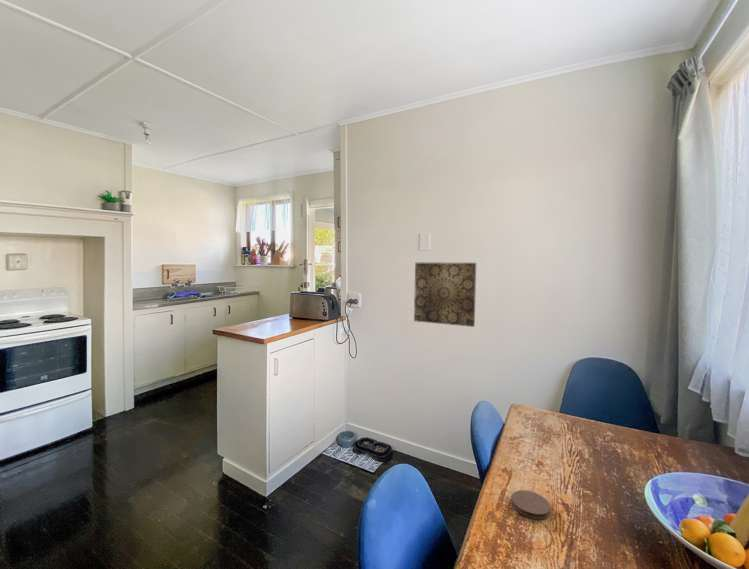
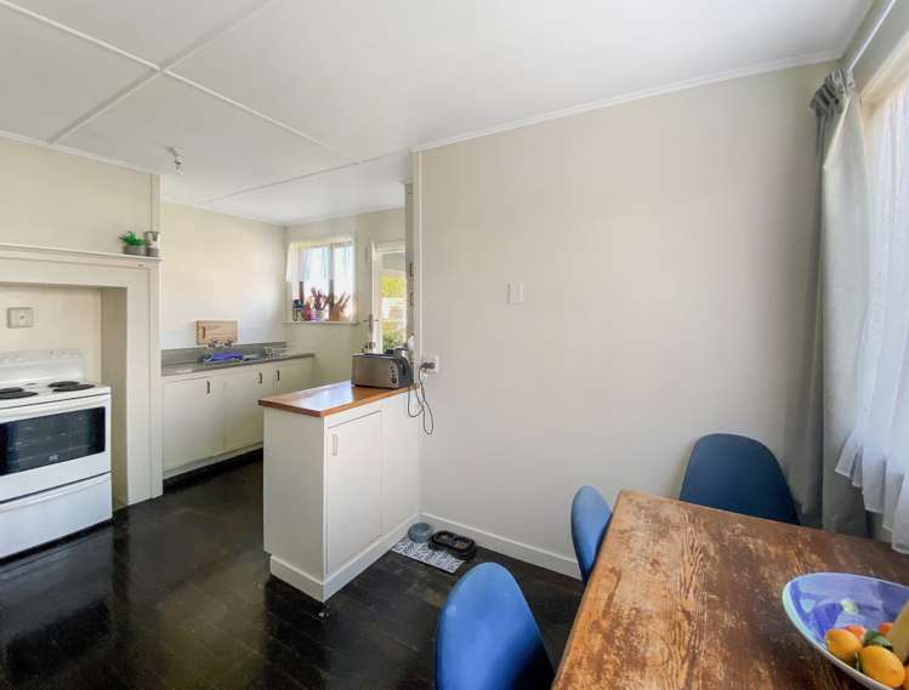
- coaster [511,489,552,520]
- wall art [413,262,477,328]
